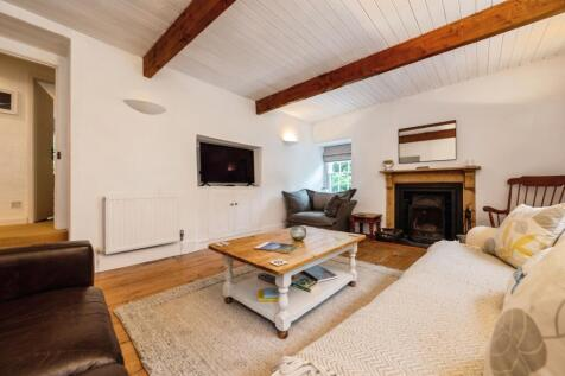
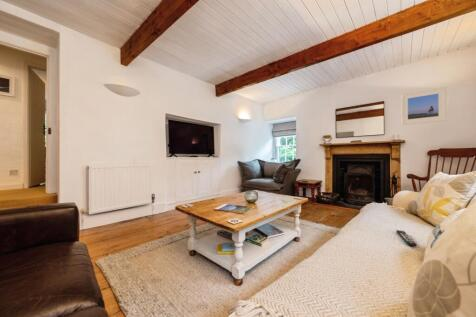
+ remote control [395,229,418,247]
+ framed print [400,86,447,126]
